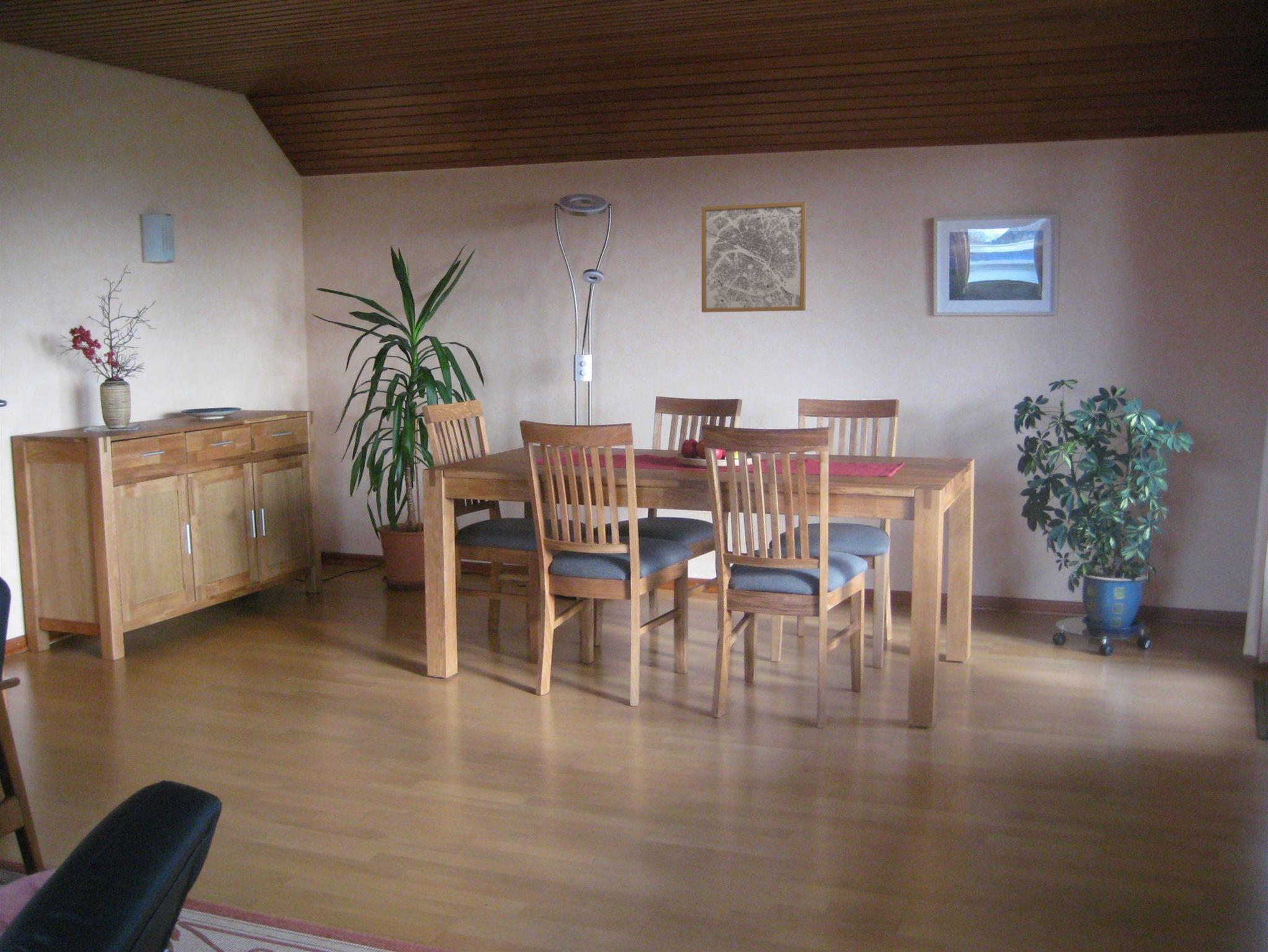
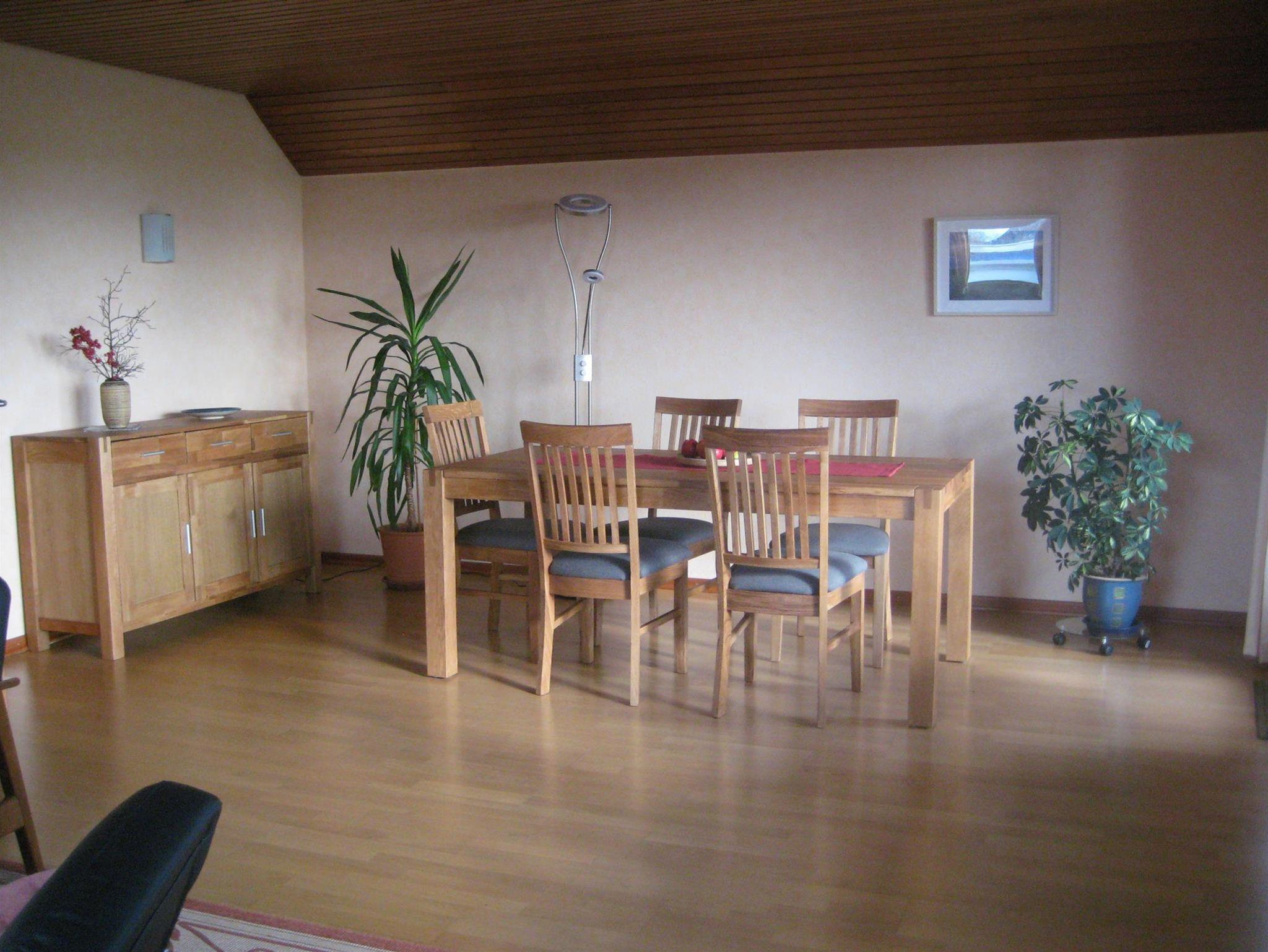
- wall art [701,201,807,313]
